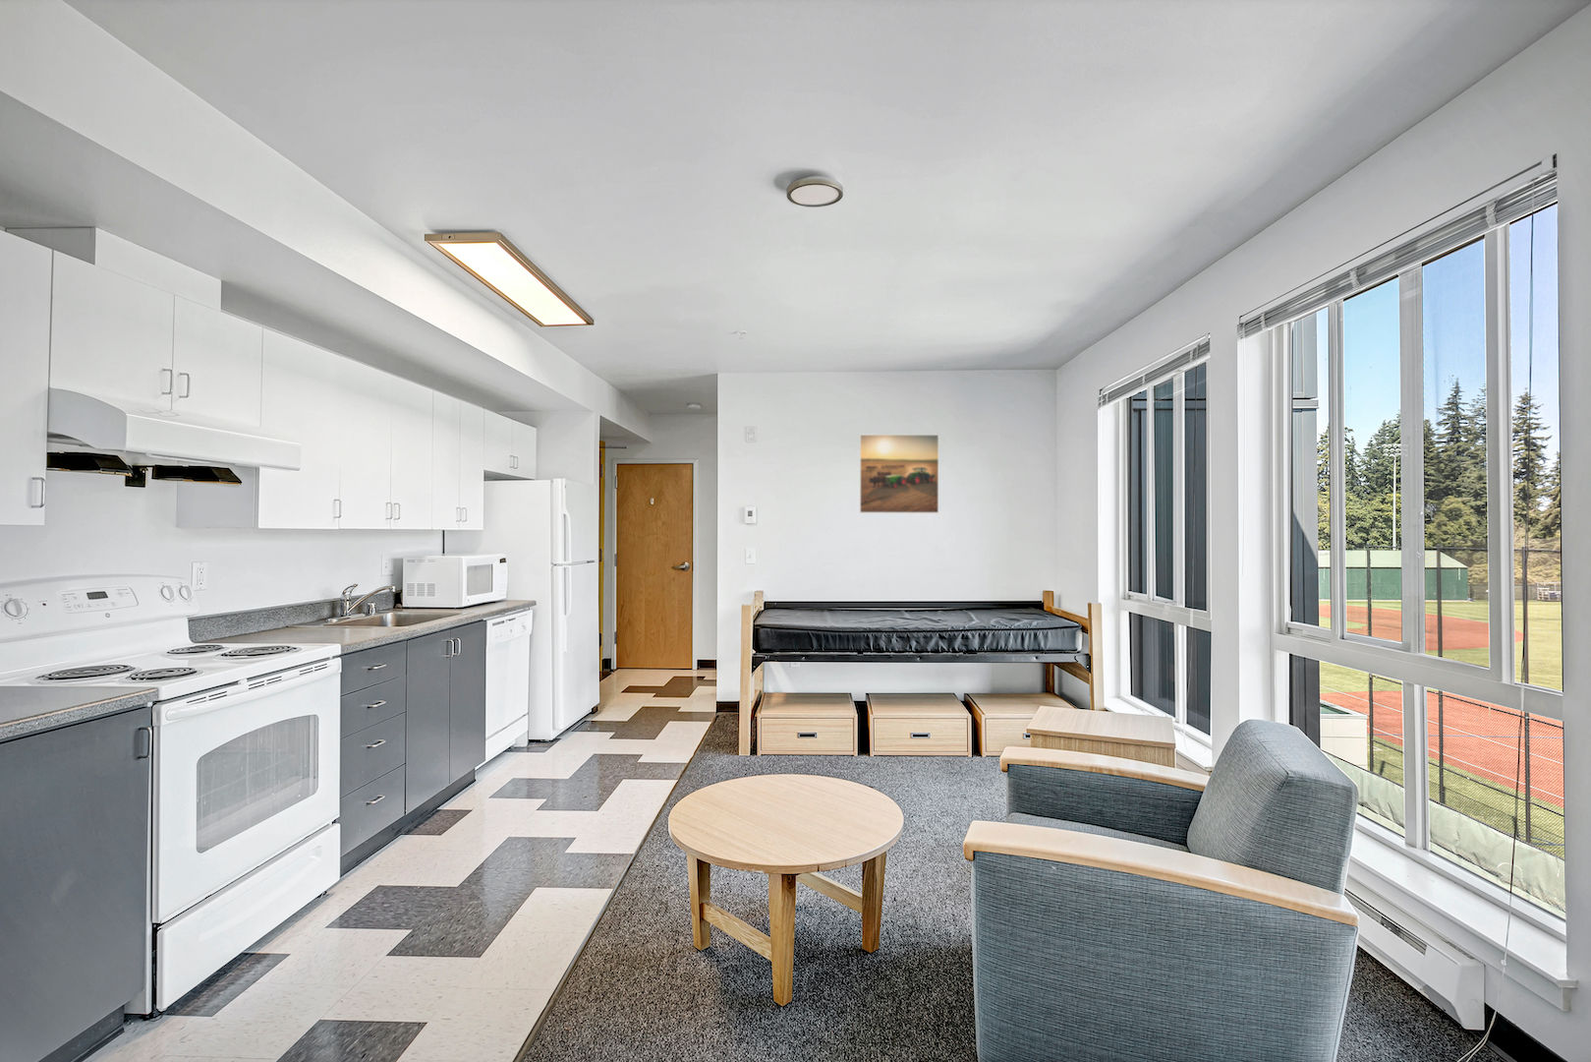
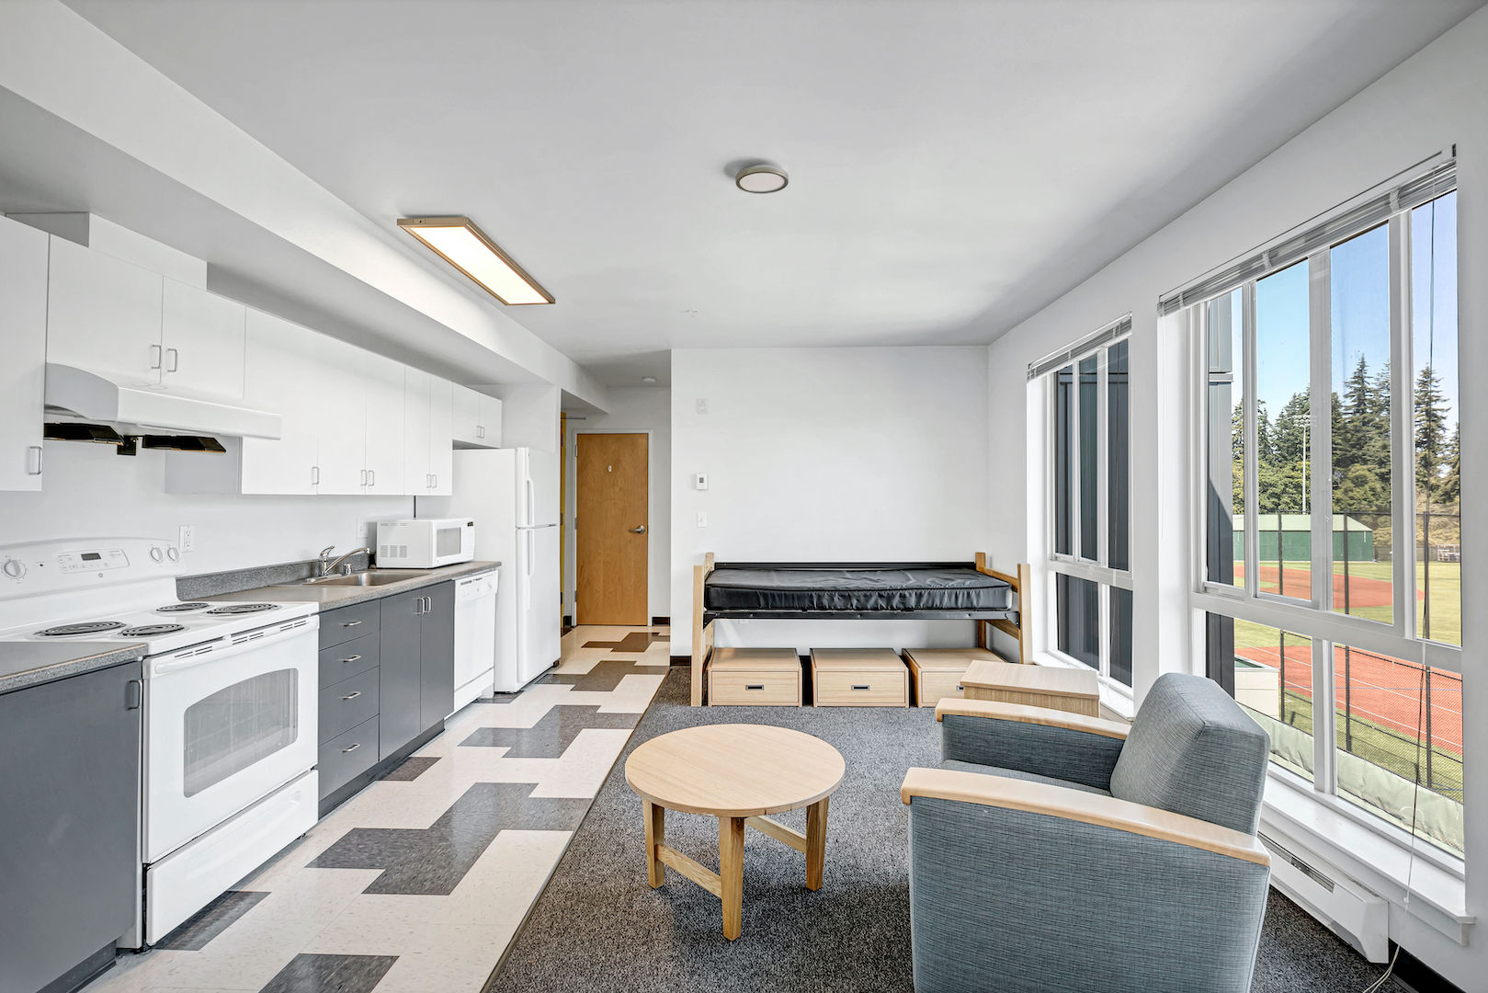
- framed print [859,434,939,514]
